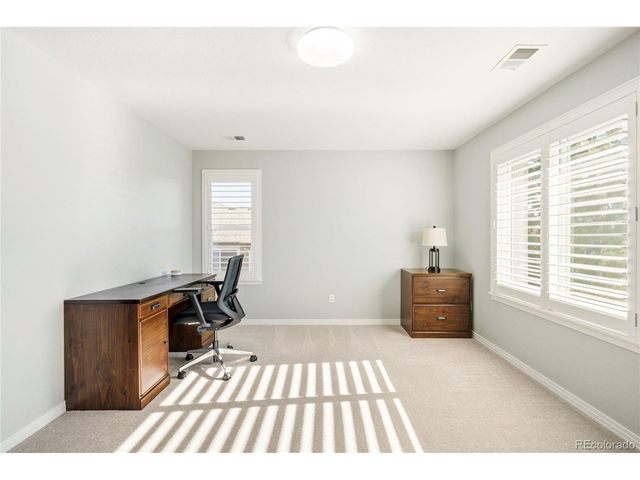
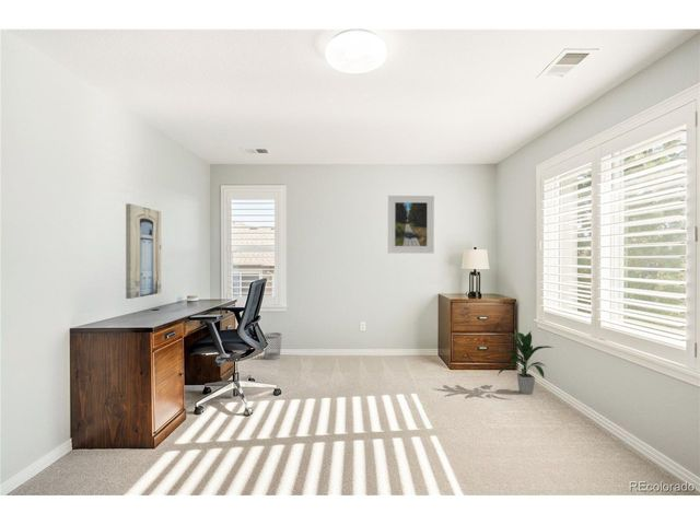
+ indoor plant [497,330,555,395]
+ wall art [125,202,162,300]
+ wastebasket [262,331,283,361]
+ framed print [387,195,435,254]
